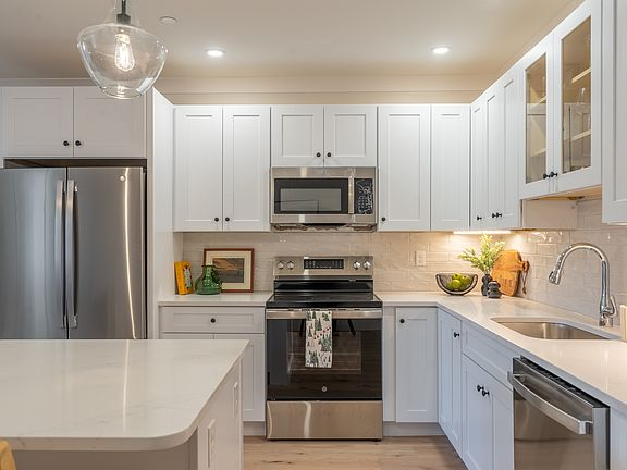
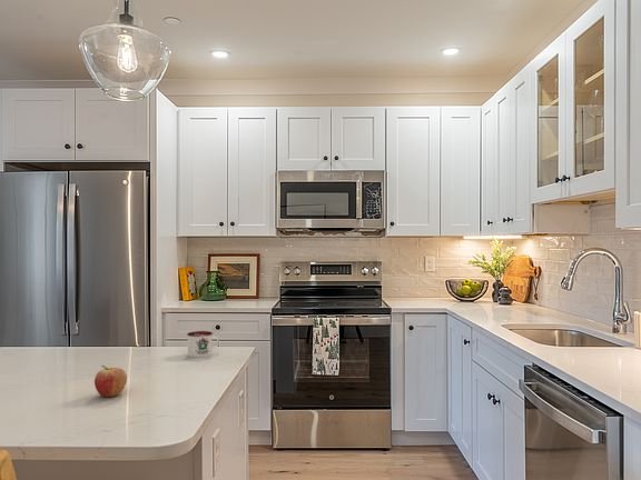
+ fruit [93,364,128,398]
+ mug [186,330,220,358]
